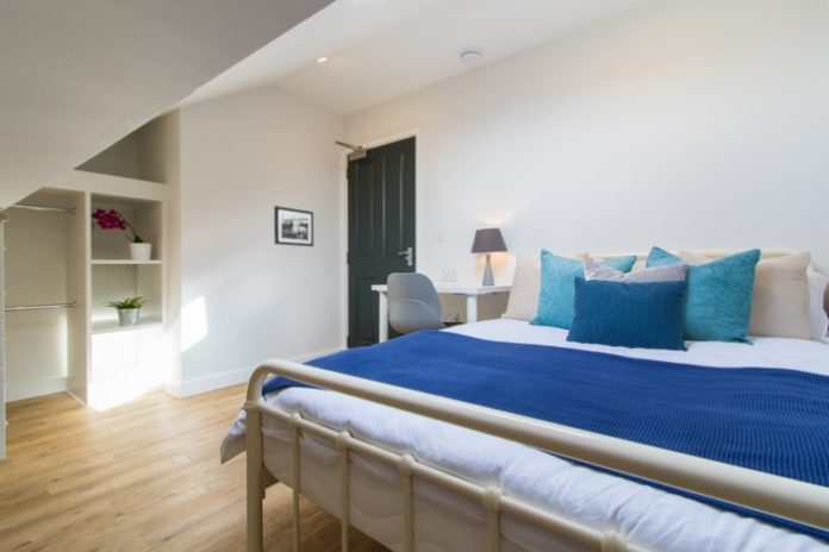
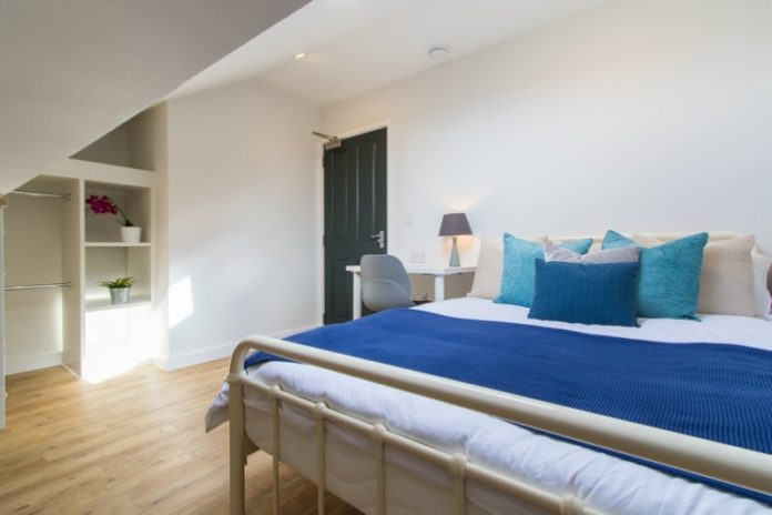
- picture frame [273,205,314,247]
